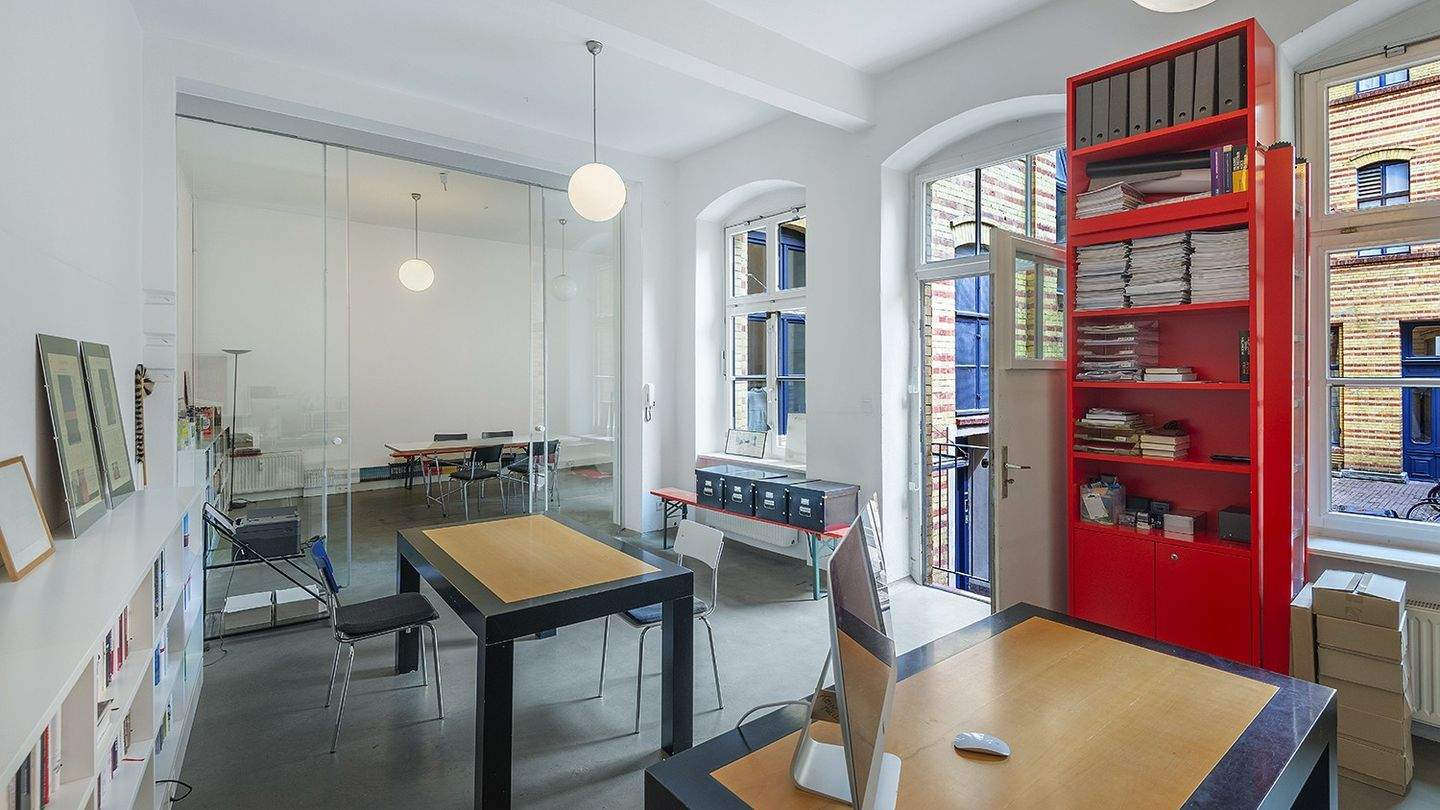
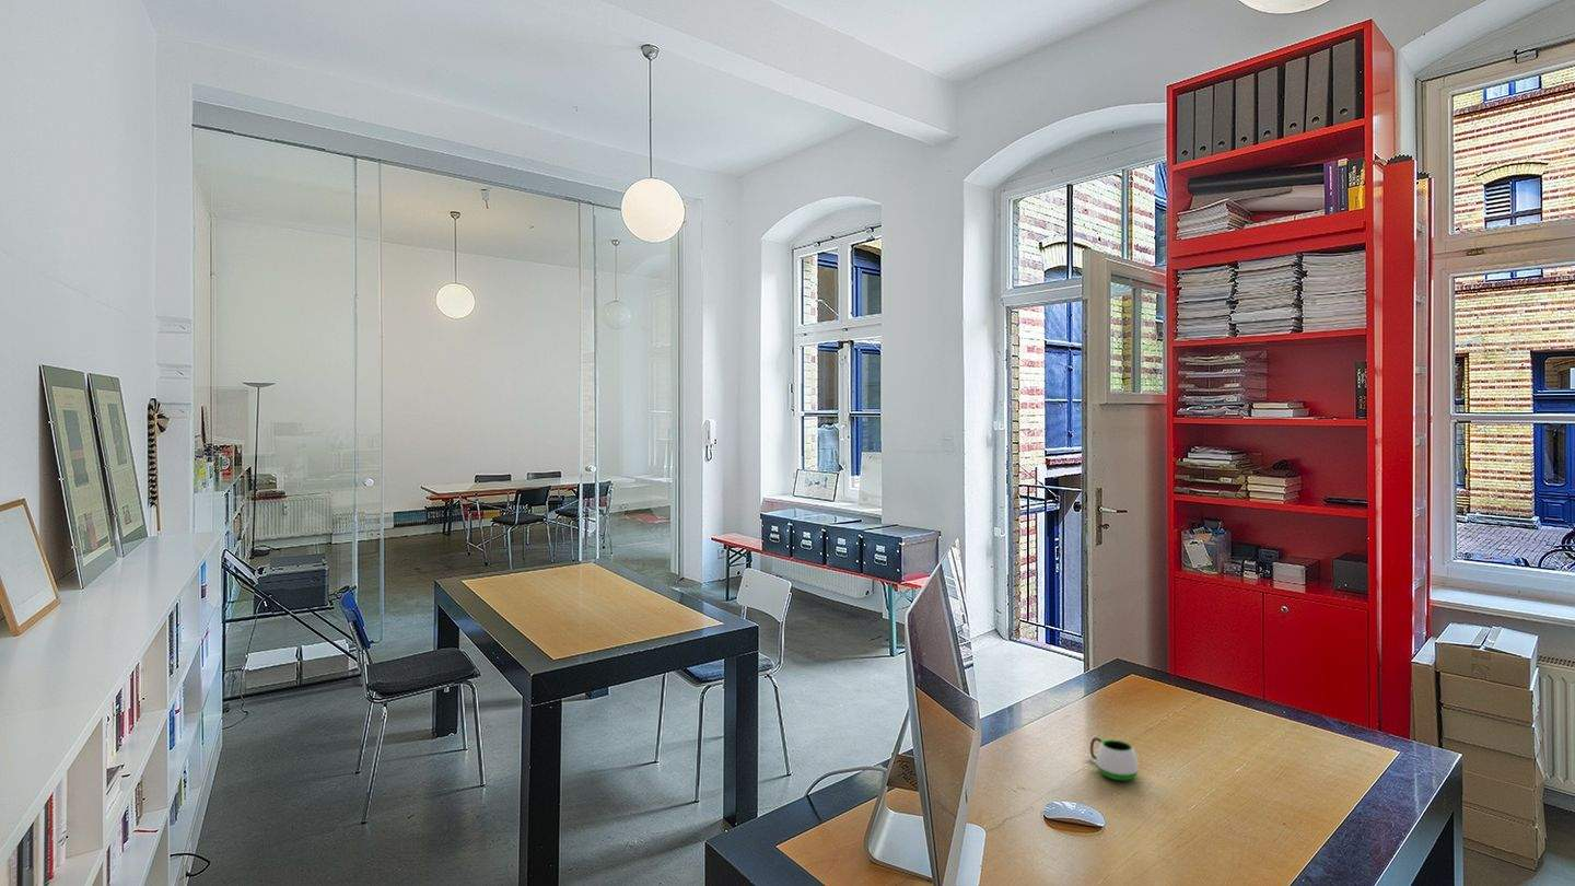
+ mug [1086,736,1140,782]
